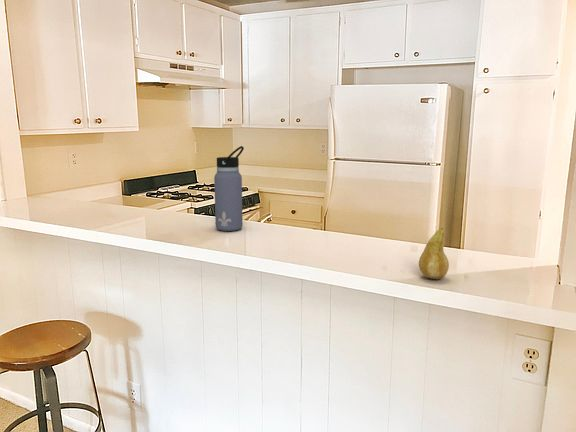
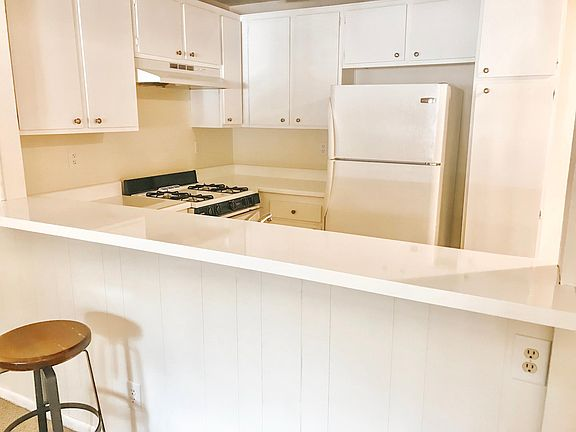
- fruit [418,227,450,280]
- water bottle [213,145,245,232]
